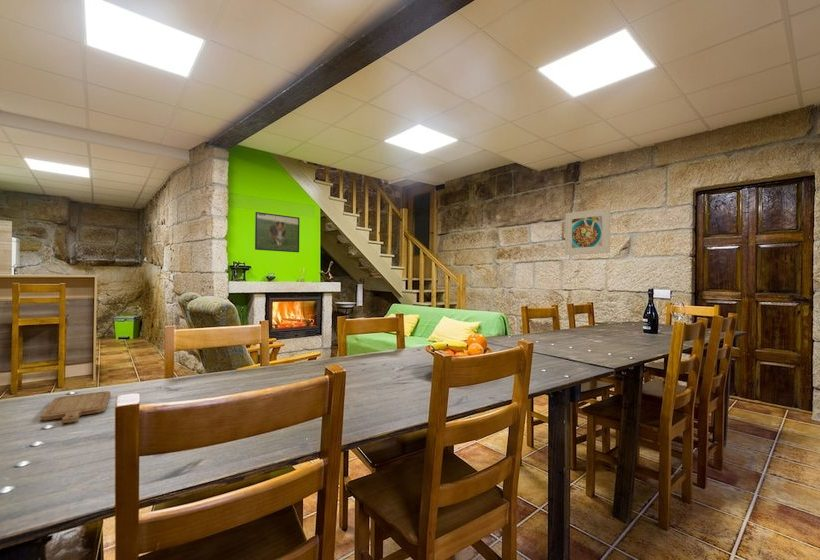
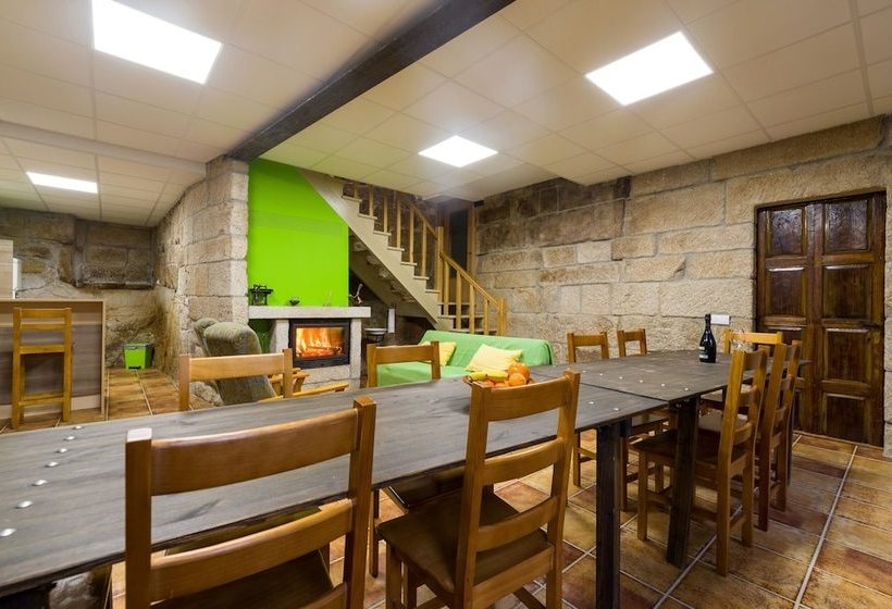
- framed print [564,207,611,256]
- chopping board [40,390,111,424]
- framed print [254,211,301,253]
